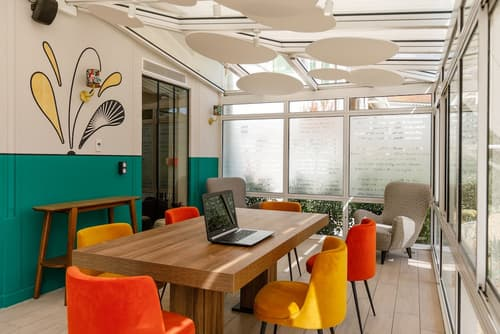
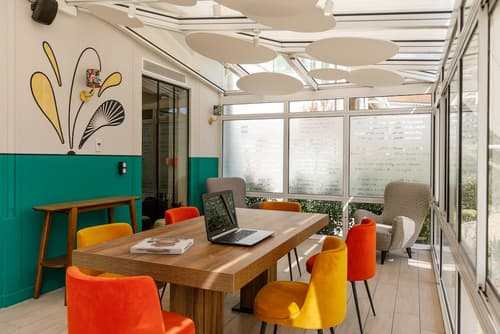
+ board game [129,237,194,255]
